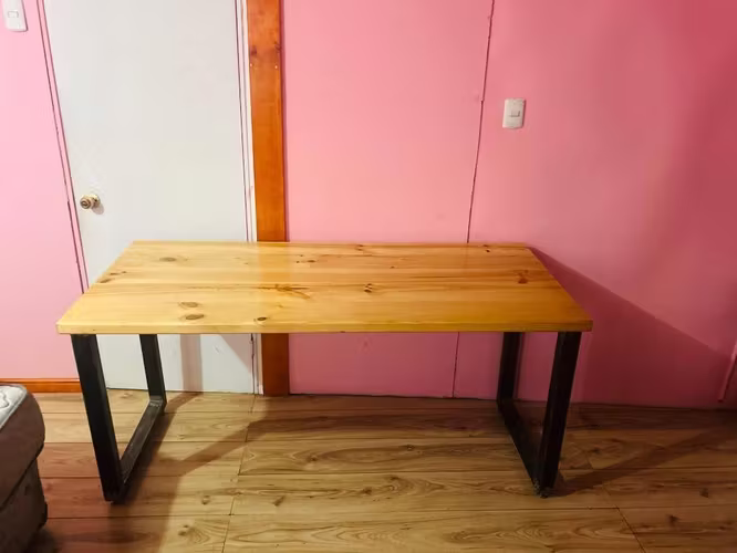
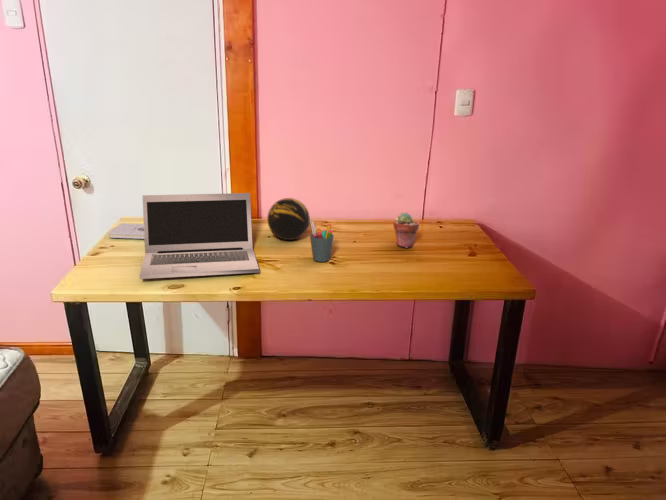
+ potted succulent [393,212,420,249]
+ laptop [139,192,260,280]
+ notepad [107,222,144,240]
+ decorative orb [266,197,311,241]
+ pen holder [309,219,335,263]
